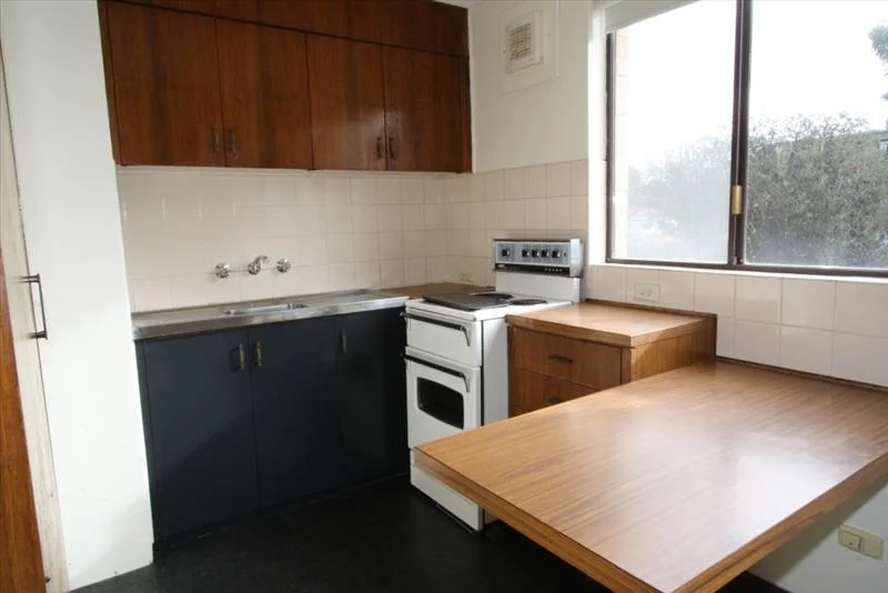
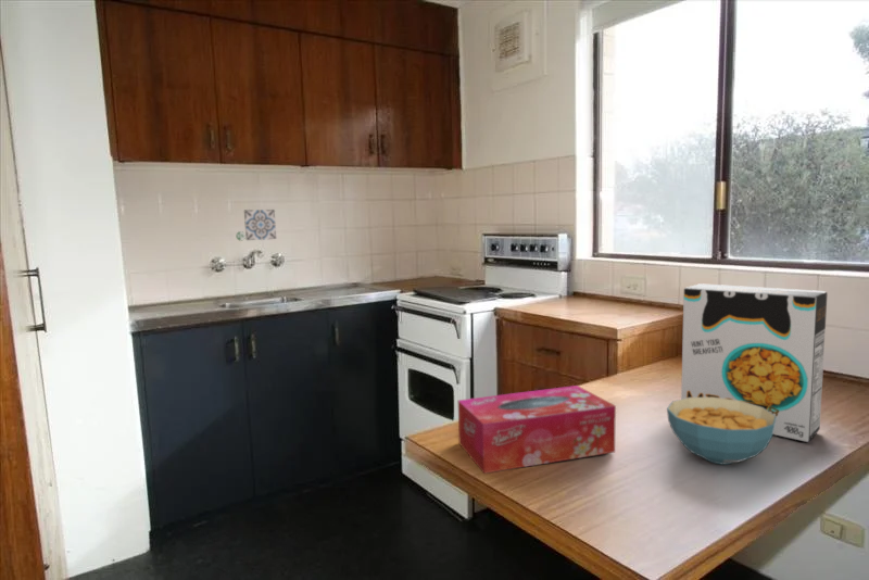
+ tissue box [457,384,617,475]
+ decorative tile [235,209,277,242]
+ cereal bowl [666,398,777,465]
+ cereal box [680,282,829,443]
